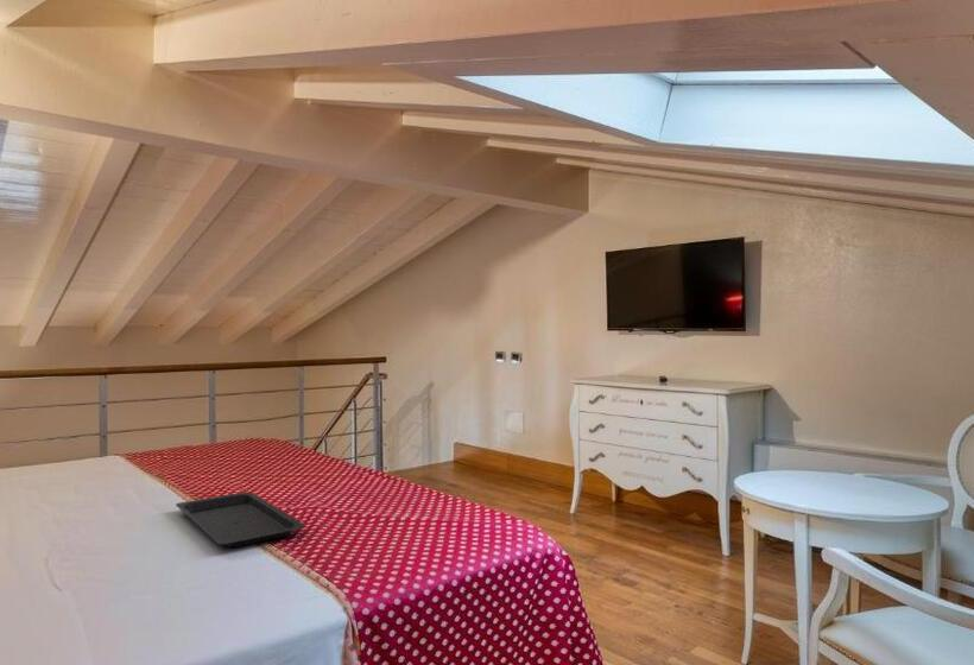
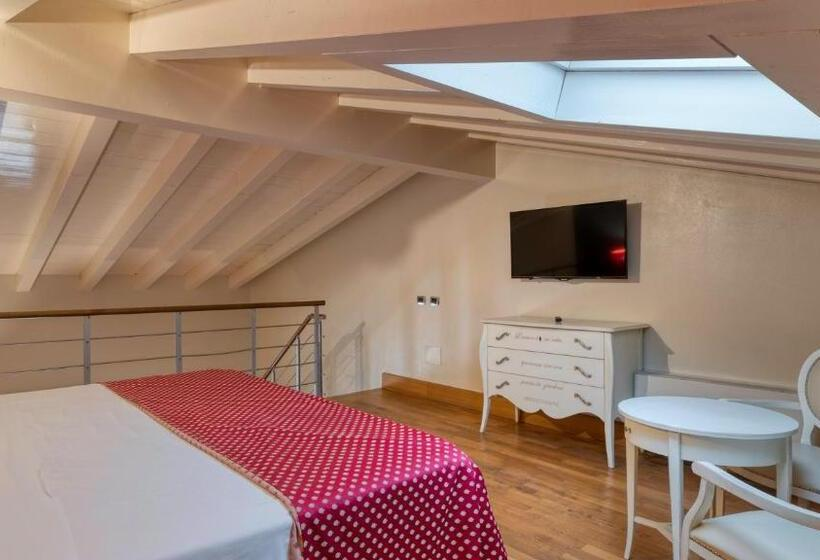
- serving tray [175,490,308,549]
